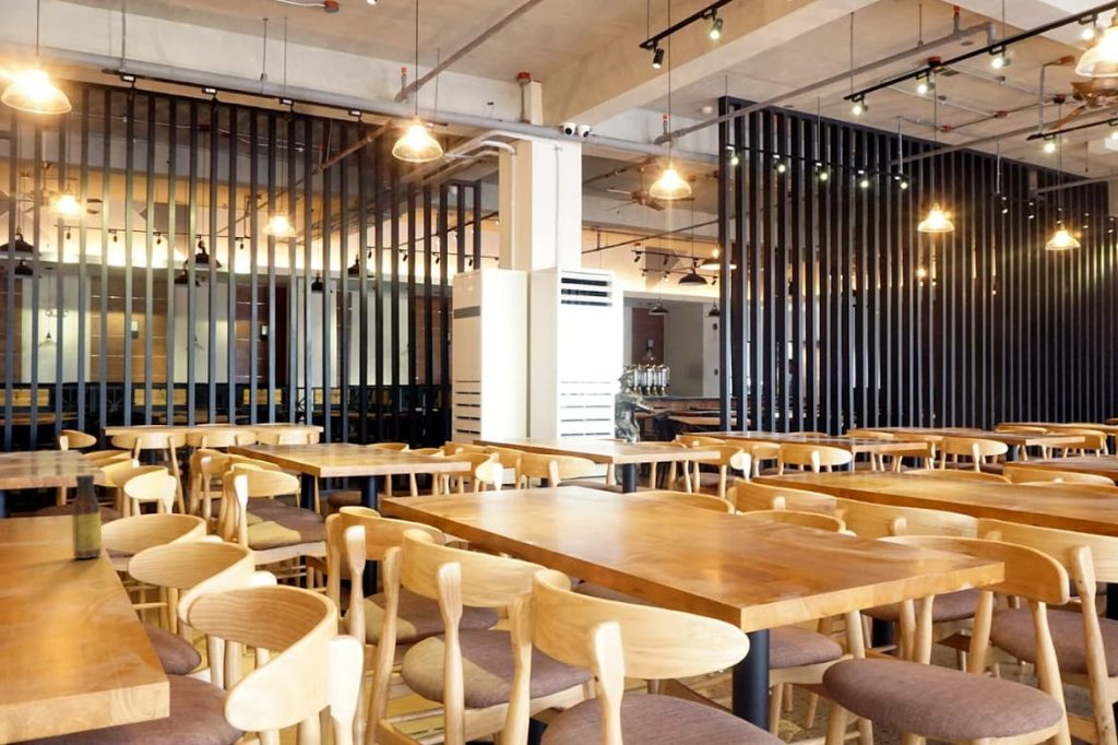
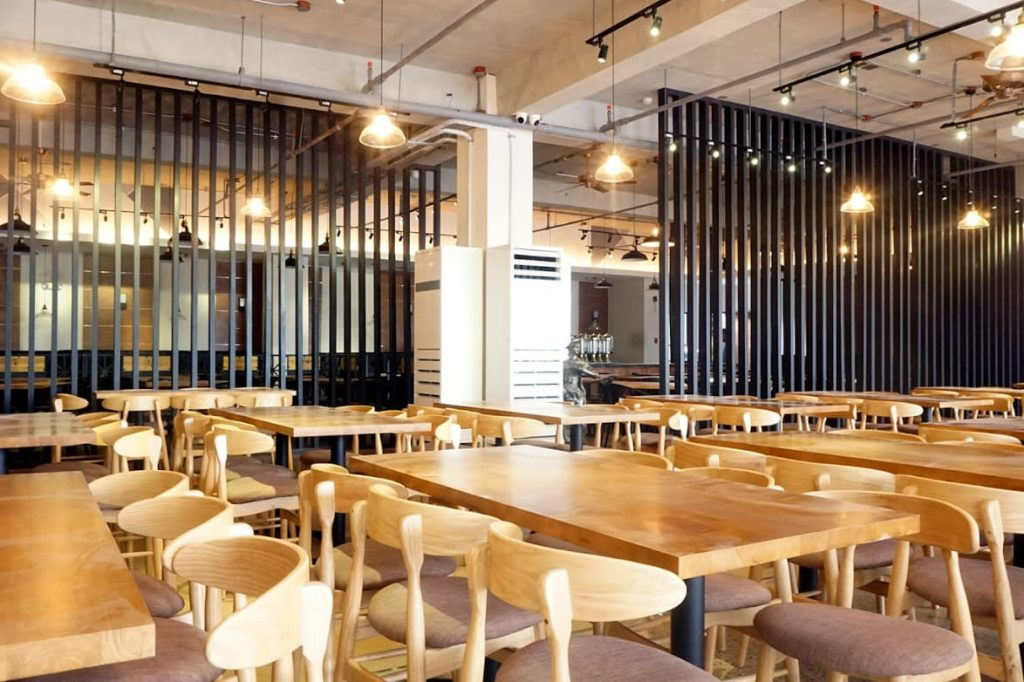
- sauce bottle [71,473,103,559]
